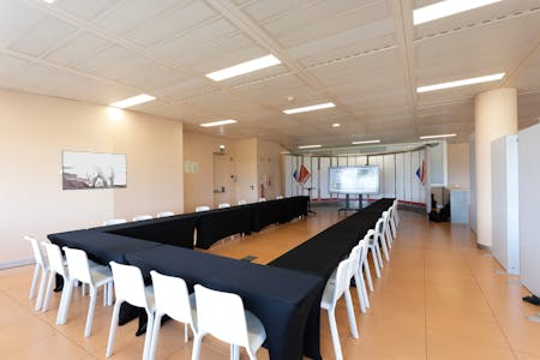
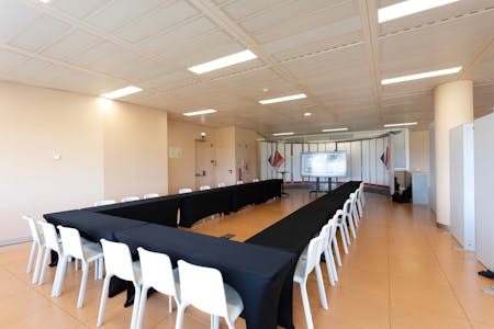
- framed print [61,150,127,191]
